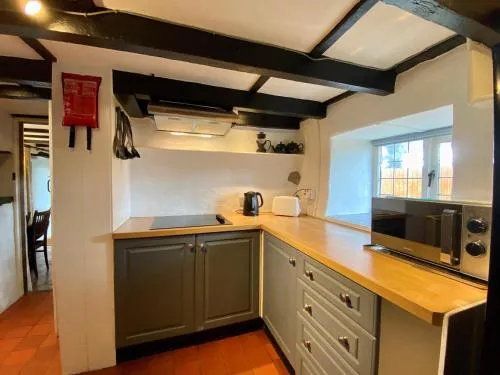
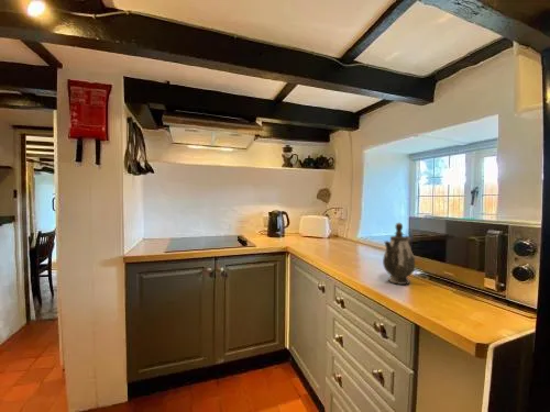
+ teapot [382,222,416,286]
